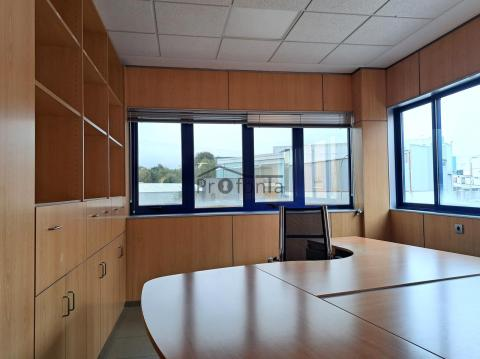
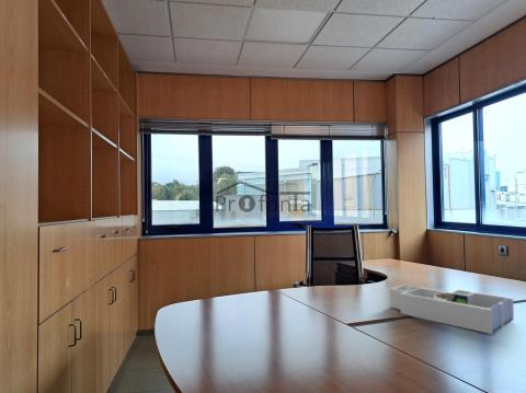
+ desk organizer [389,284,515,335]
